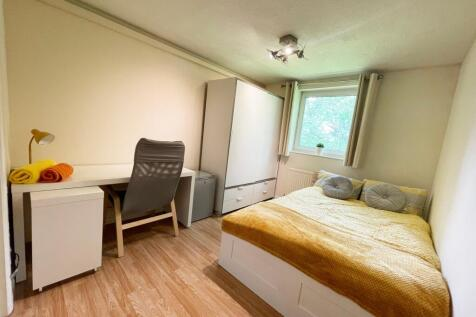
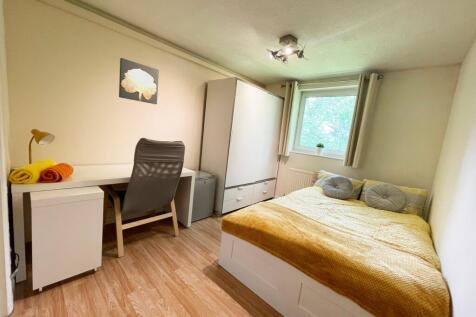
+ wall art [118,57,160,105]
